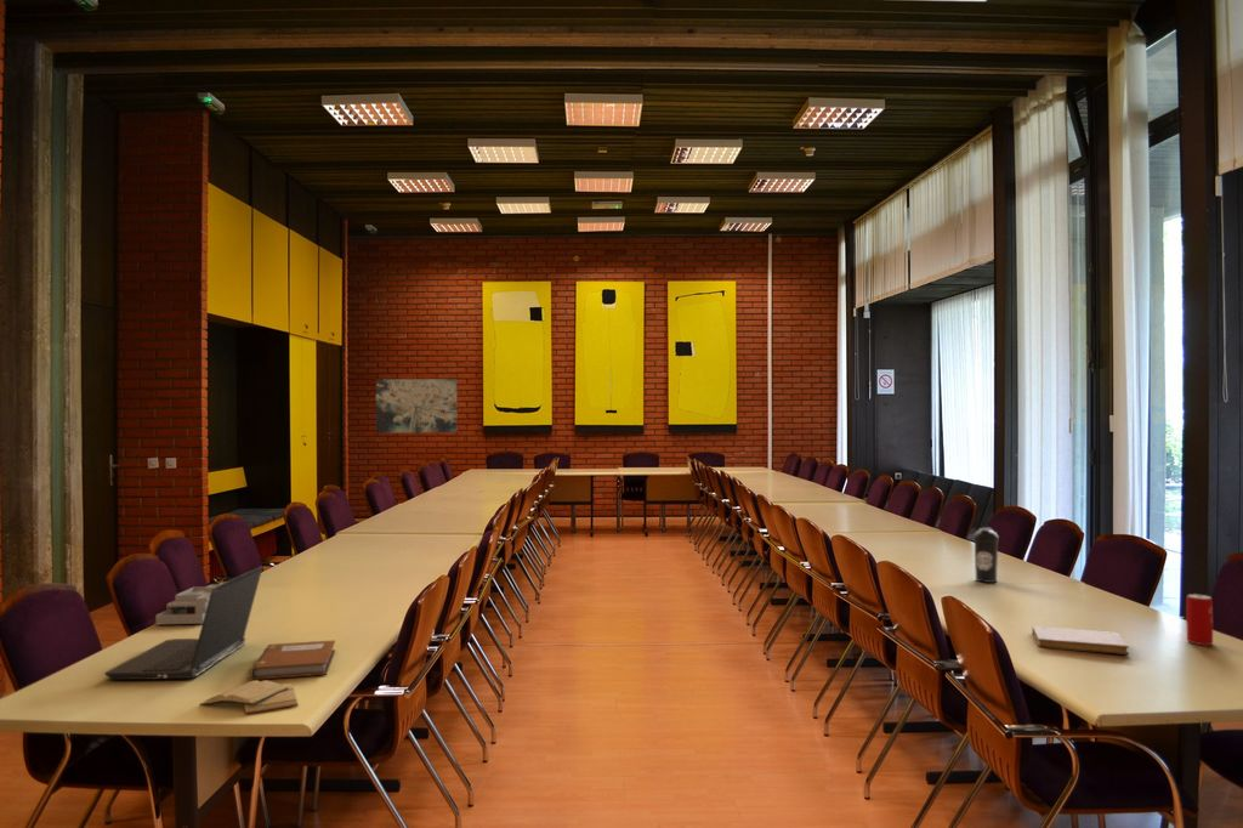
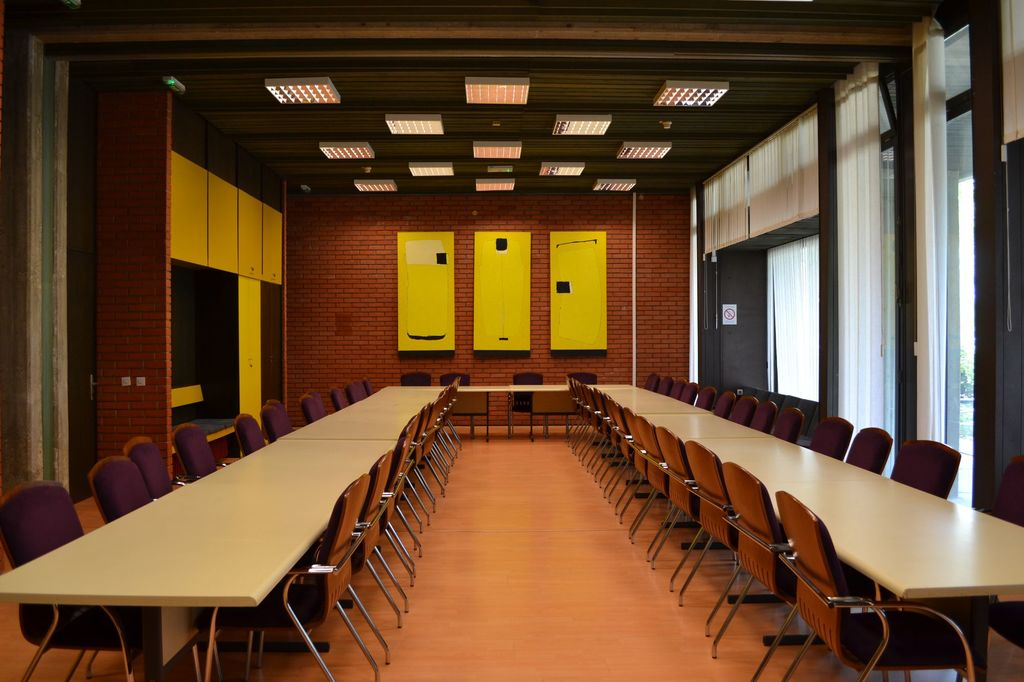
- notebook [1031,625,1130,656]
- diary [198,679,300,715]
- desk organizer [154,582,225,625]
- notebook [249,639,336,681]
- beverage can [1185,592,1214,646]
- water bottle [972,526,1000,584]
- wall art [375,378,458,433]
- laptop computer [103,566,263,681]
